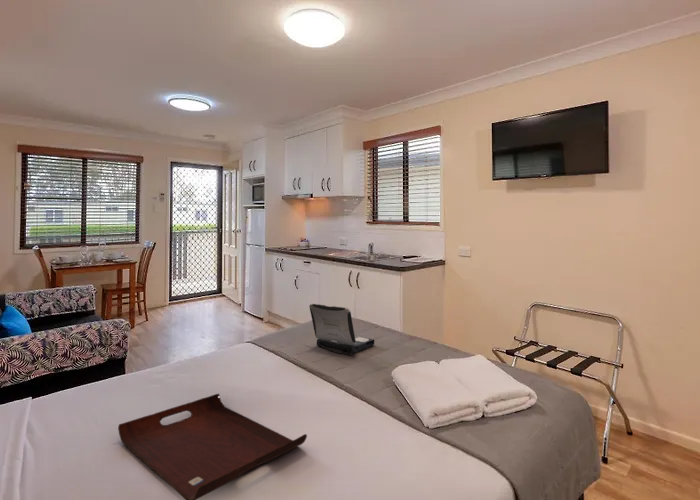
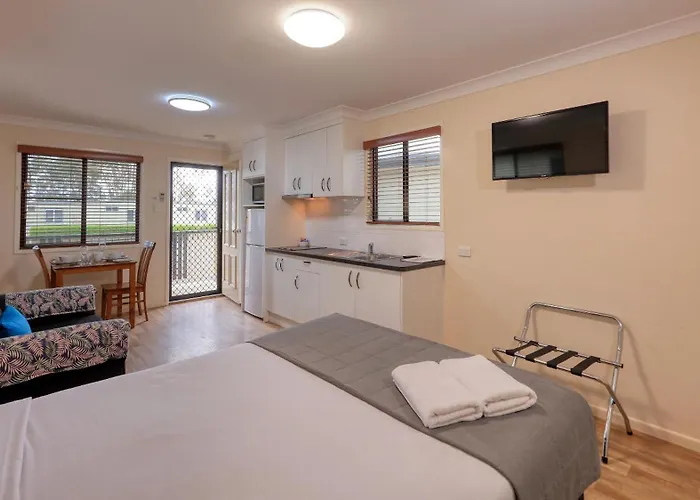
- laptop [308,303,375,356]
- serving tray [117,393,308,500]
